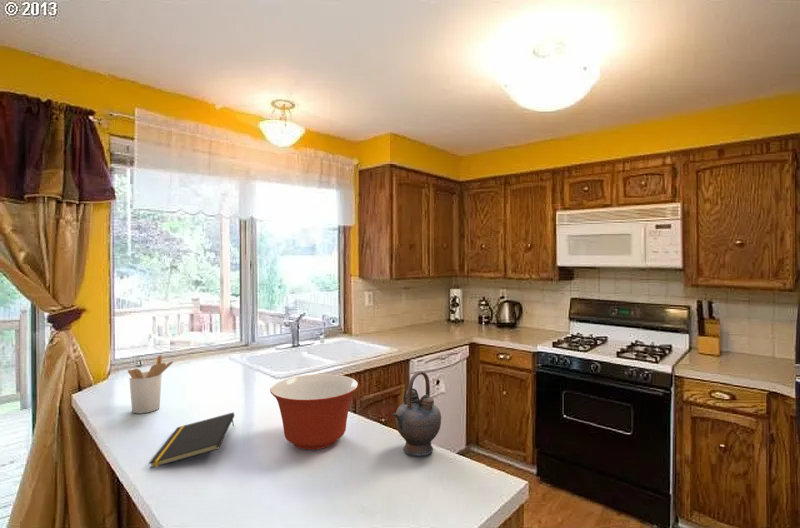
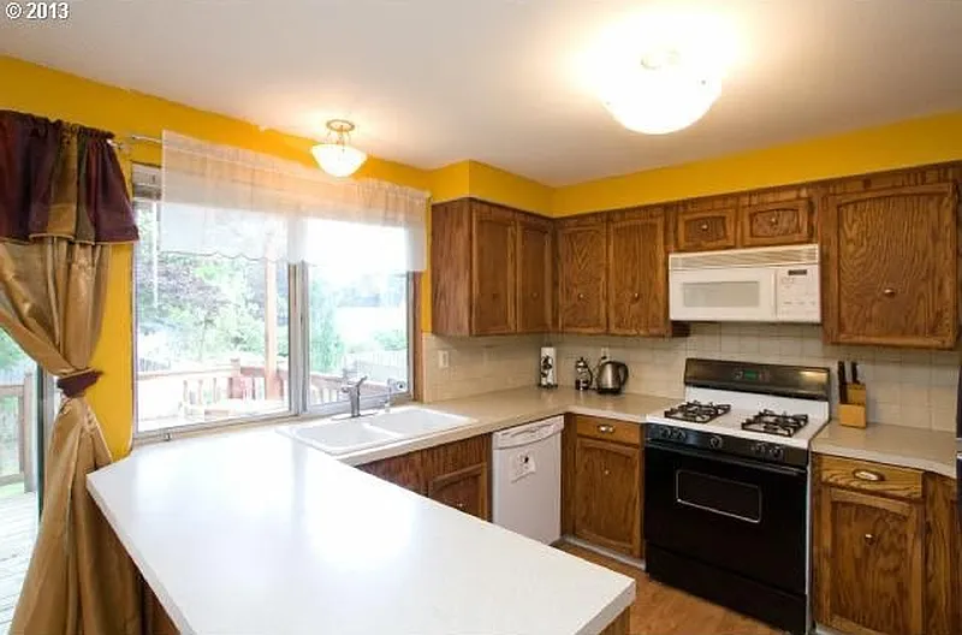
- teapot [392,370,442,457]
- utensil holder [127,354,174,414]
- notepad [148,411,235,469]
- mixing bowl [269,373,359,451]
